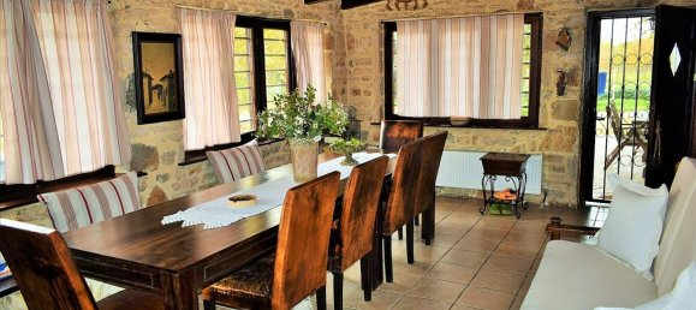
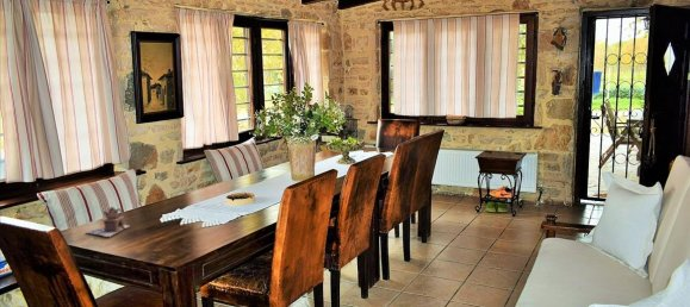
+ teapot [85,206,130,238]
